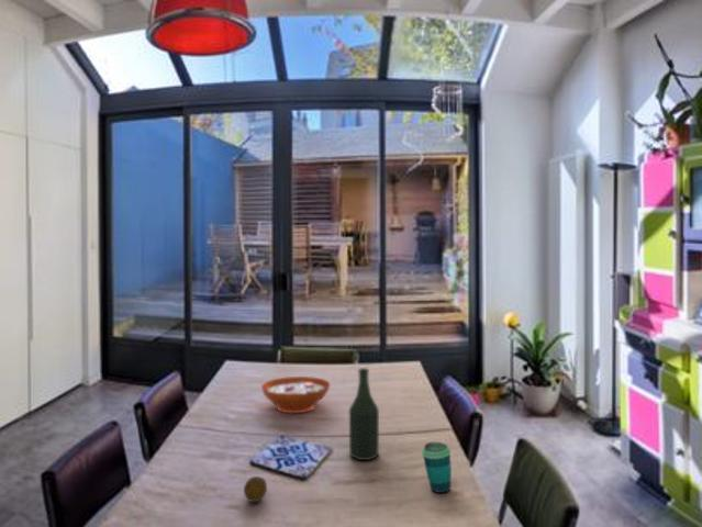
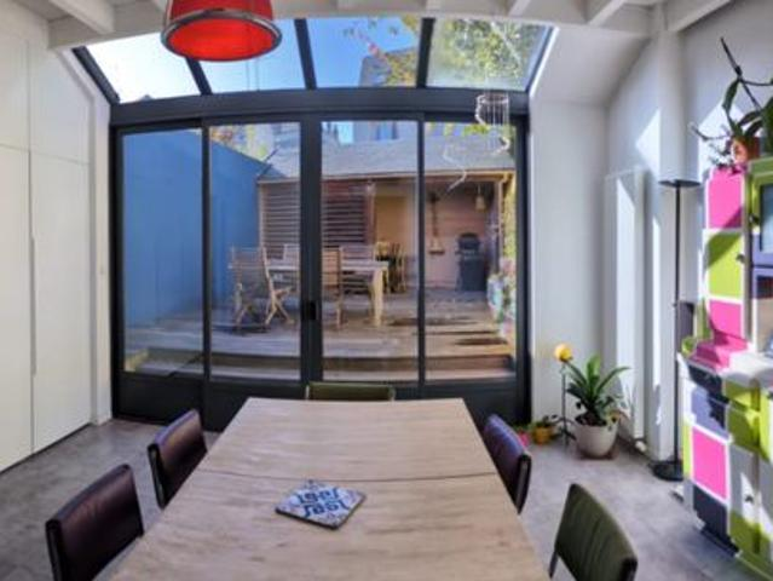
- fruit [243,475,268,503]
- bottle [348,367,380,461]
- cup [421,441,453,494]
- decorative bowl [260,375,332,414]
